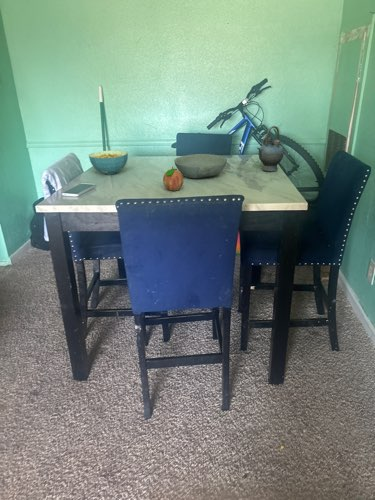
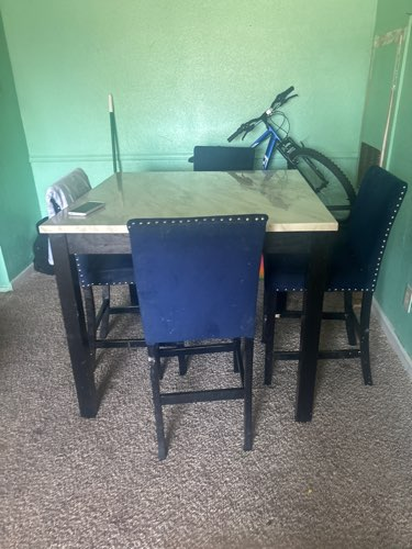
- teapot [256,125,285,172]
- fruit [162,166,184,192]
- bowl [173,153,228,179]
- cereal bowl [88,149,129,175]
